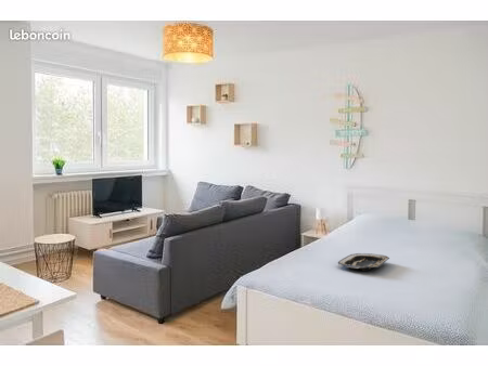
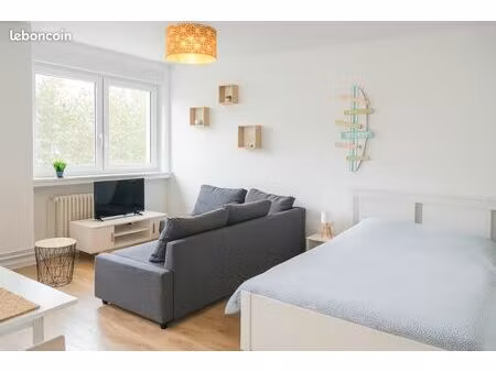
- tray [337,252,390,272]
